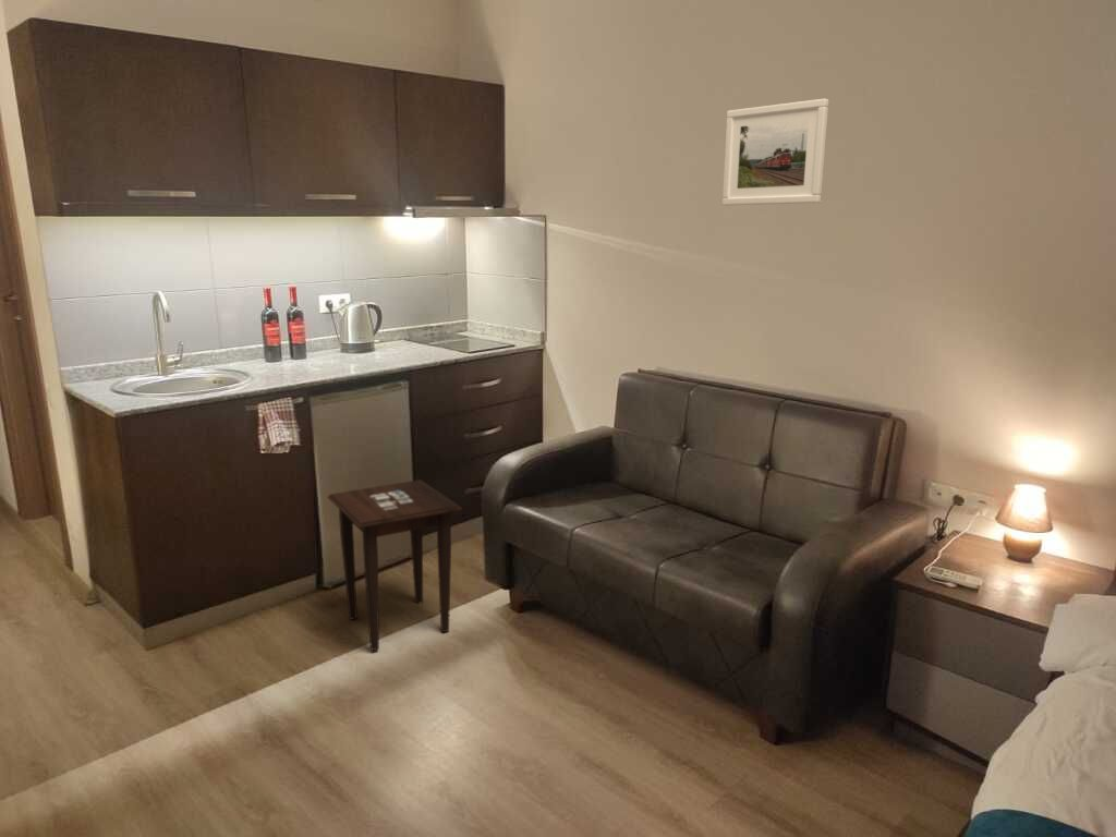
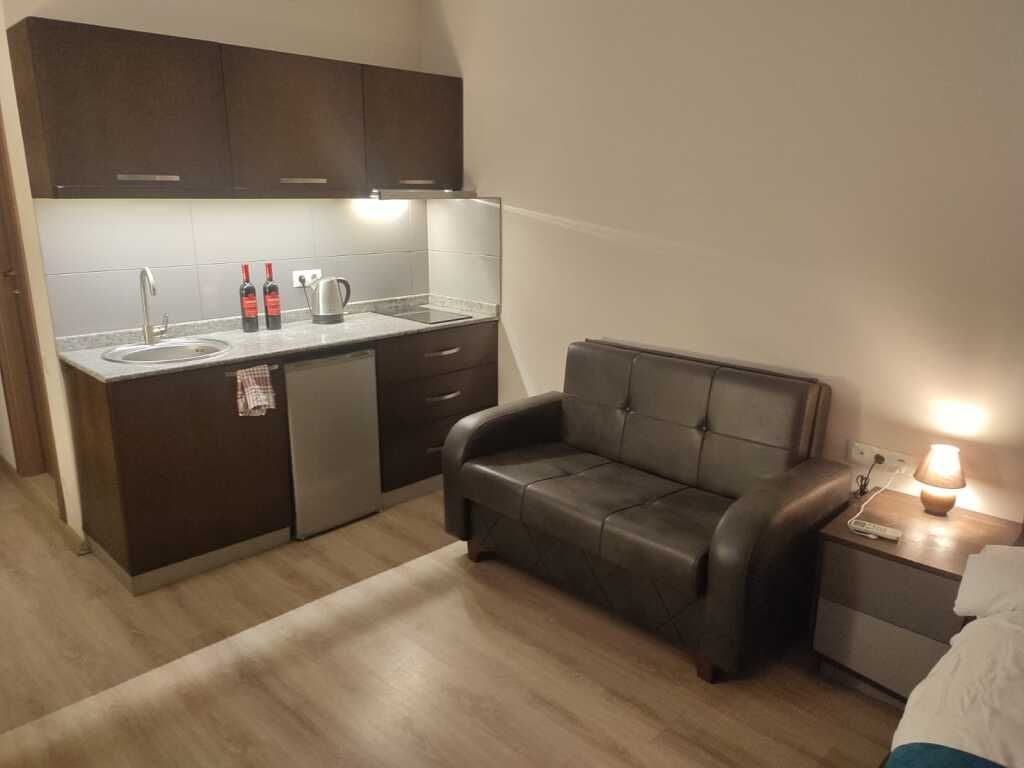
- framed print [721,98,829,206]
- side table [327,478,463,652]
